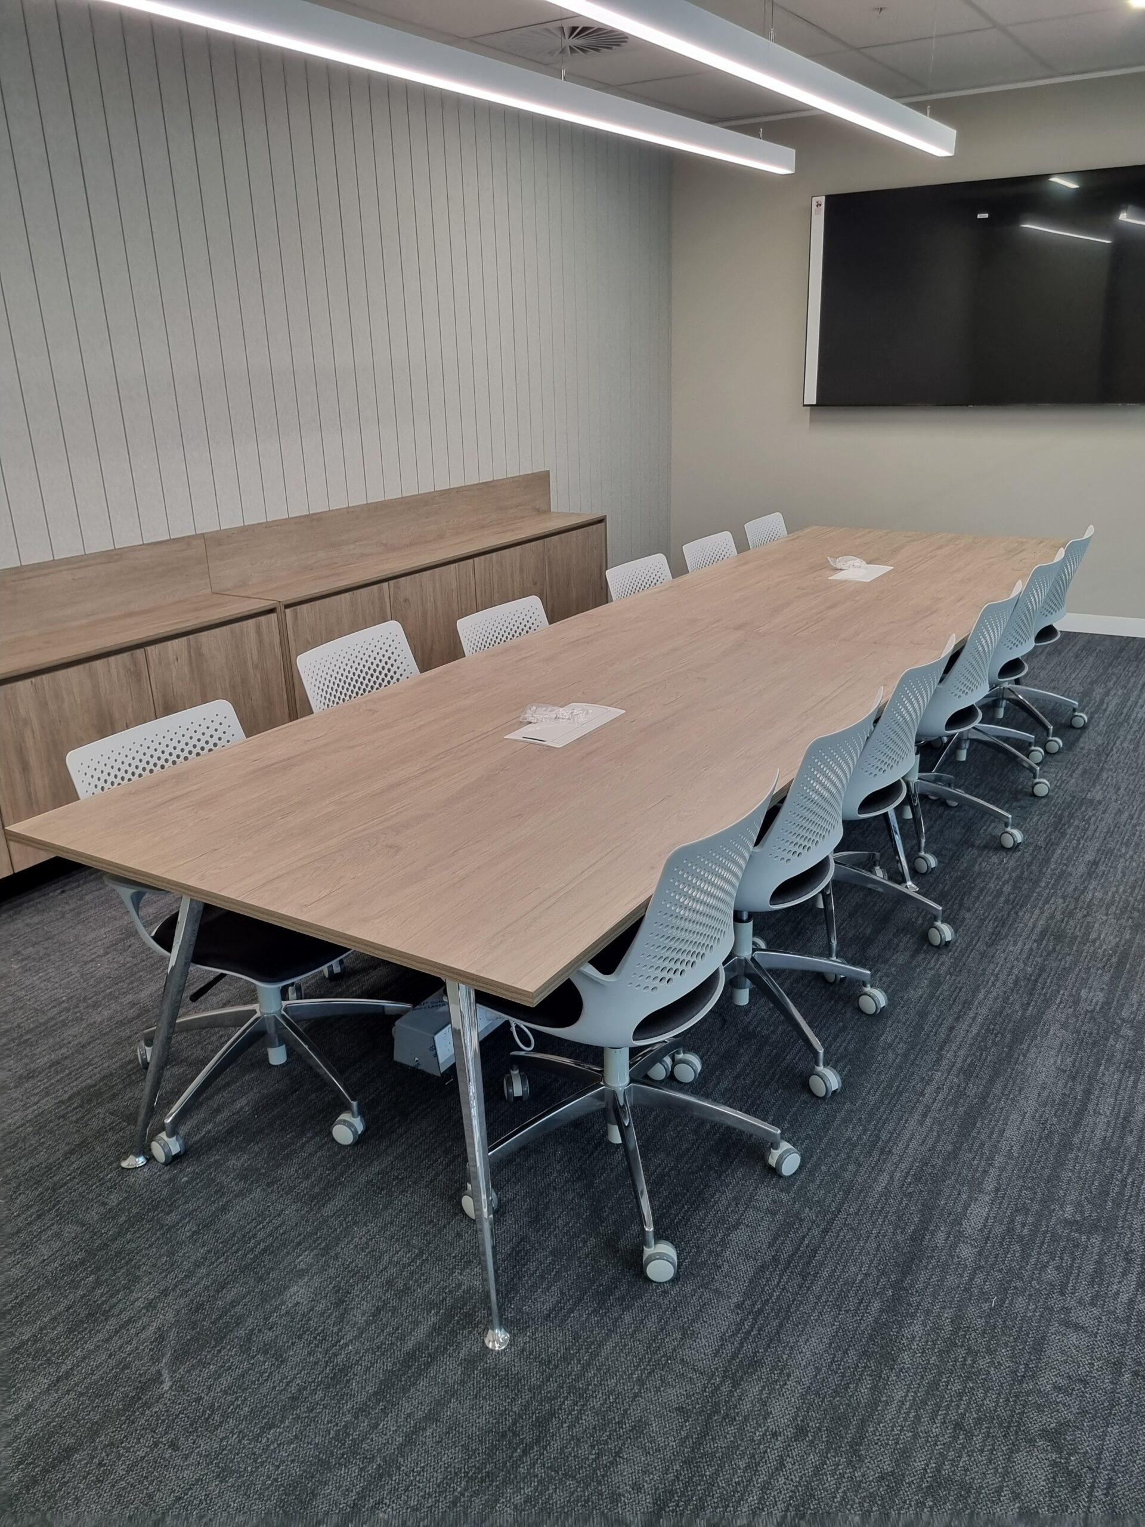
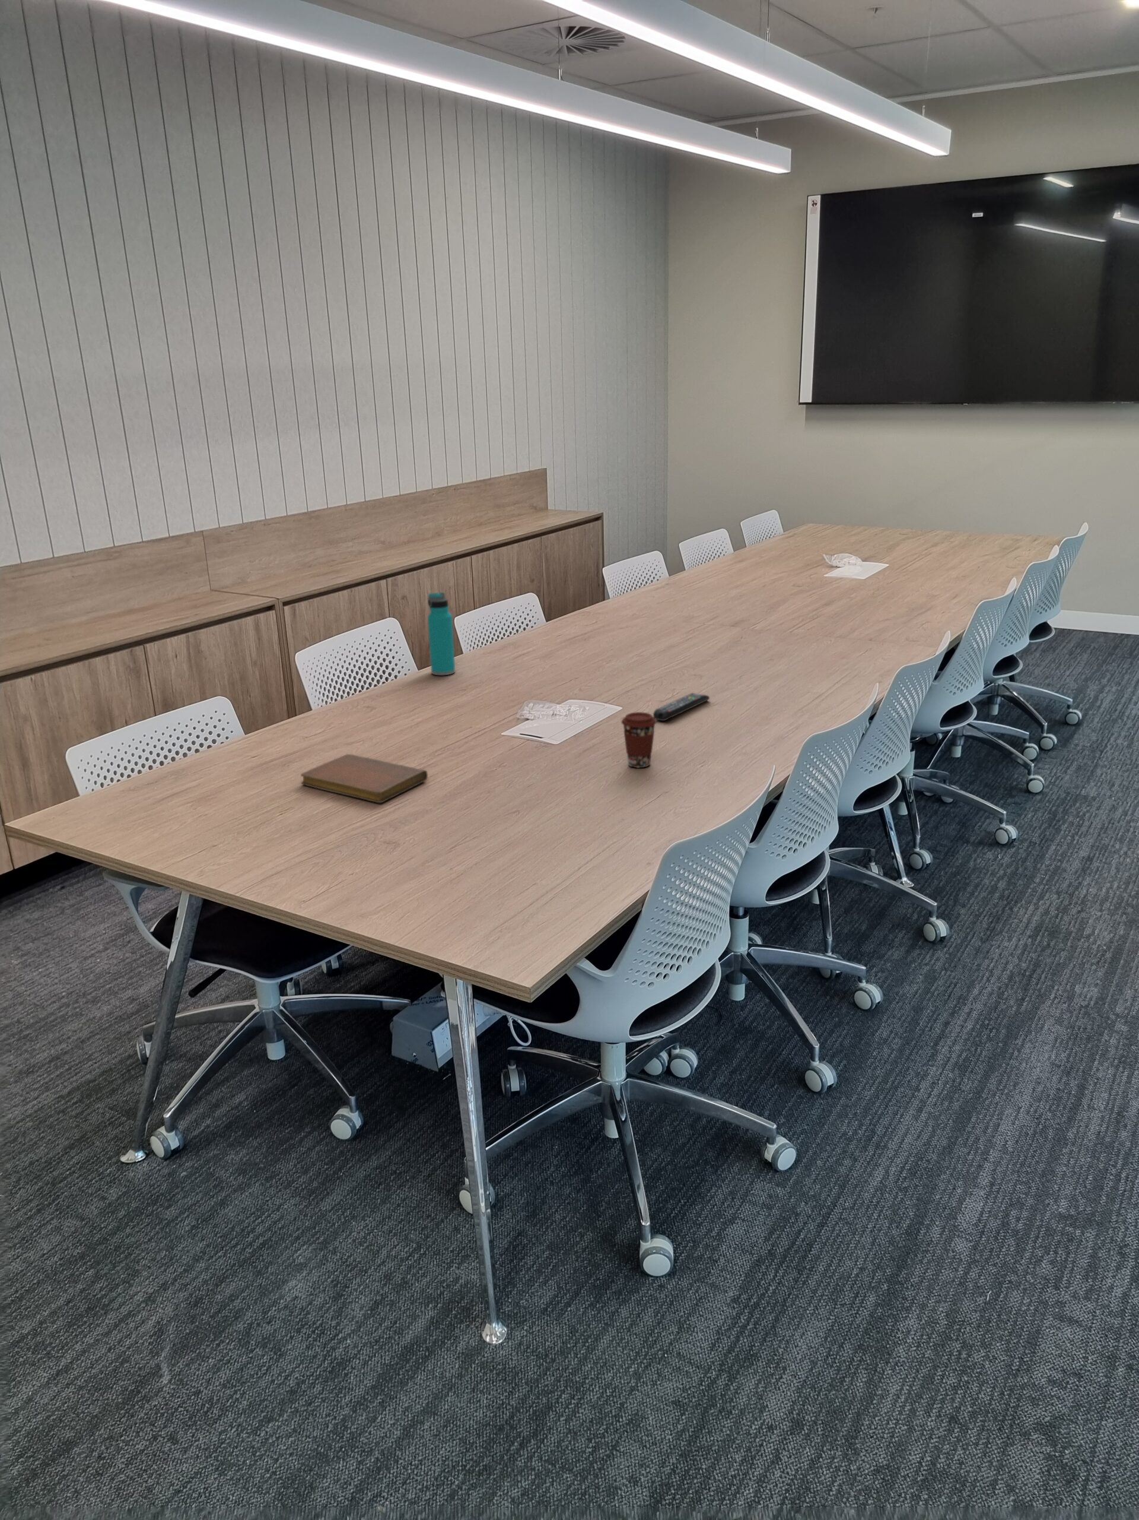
+ notebook [300,754,428,804]
+ coffee cup [621,711,657,768]
+ water bottle [427,591,456,676]
+ remote control [652,692,711,722]
